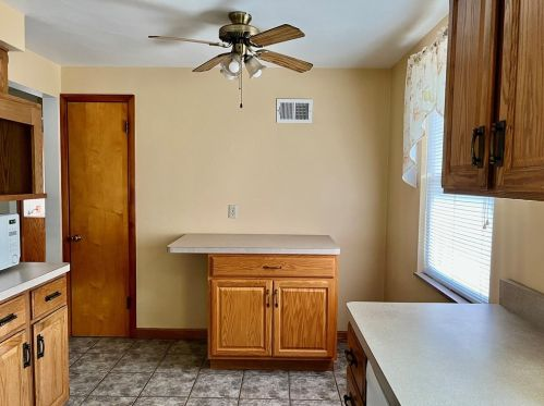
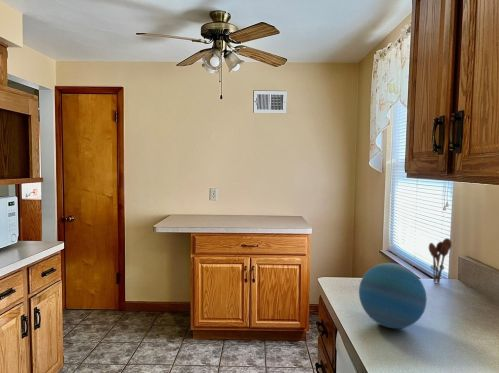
+ decorative orb [358,262,428,330]
+ utensil holder [428,237,453,284]
